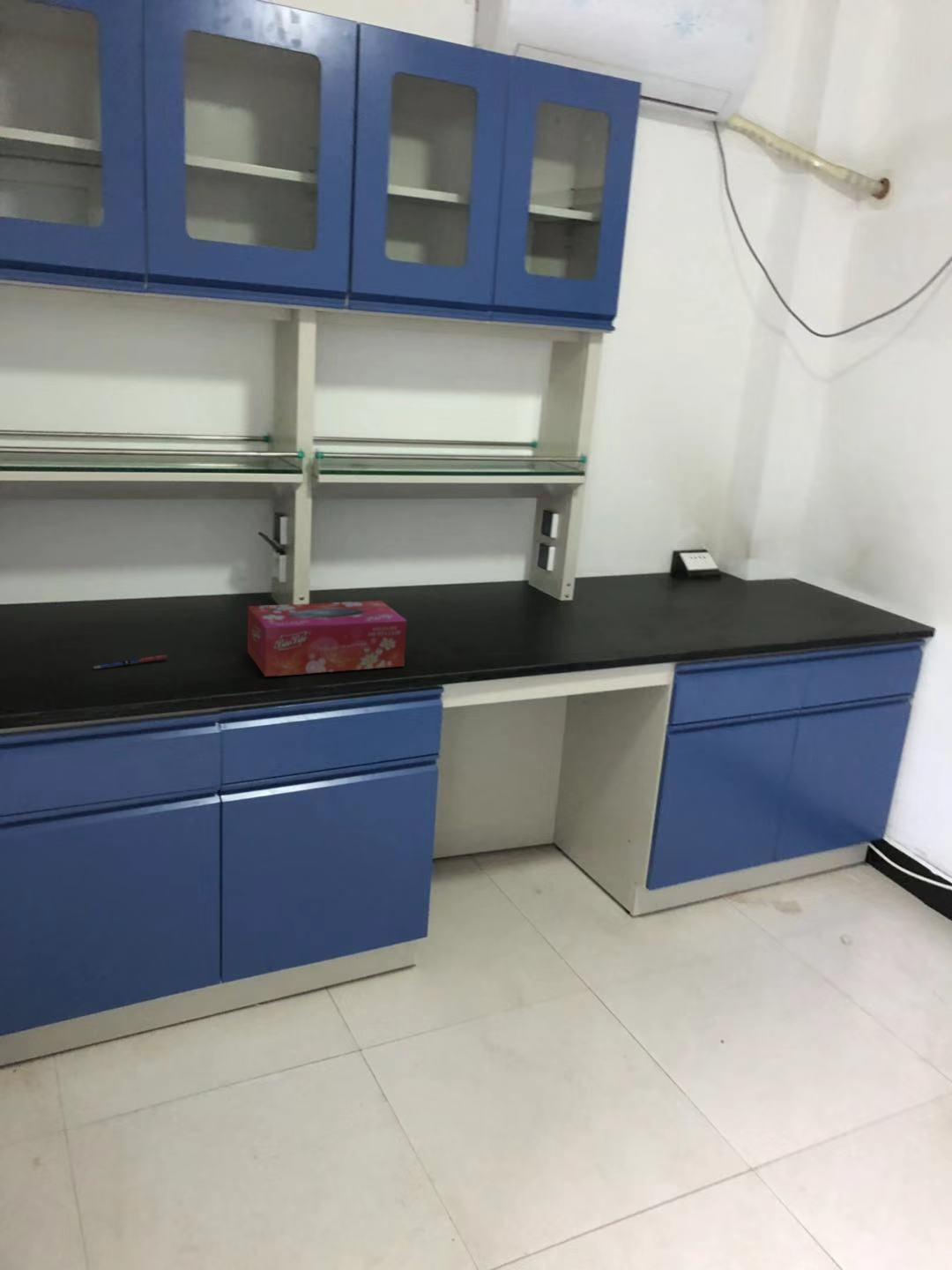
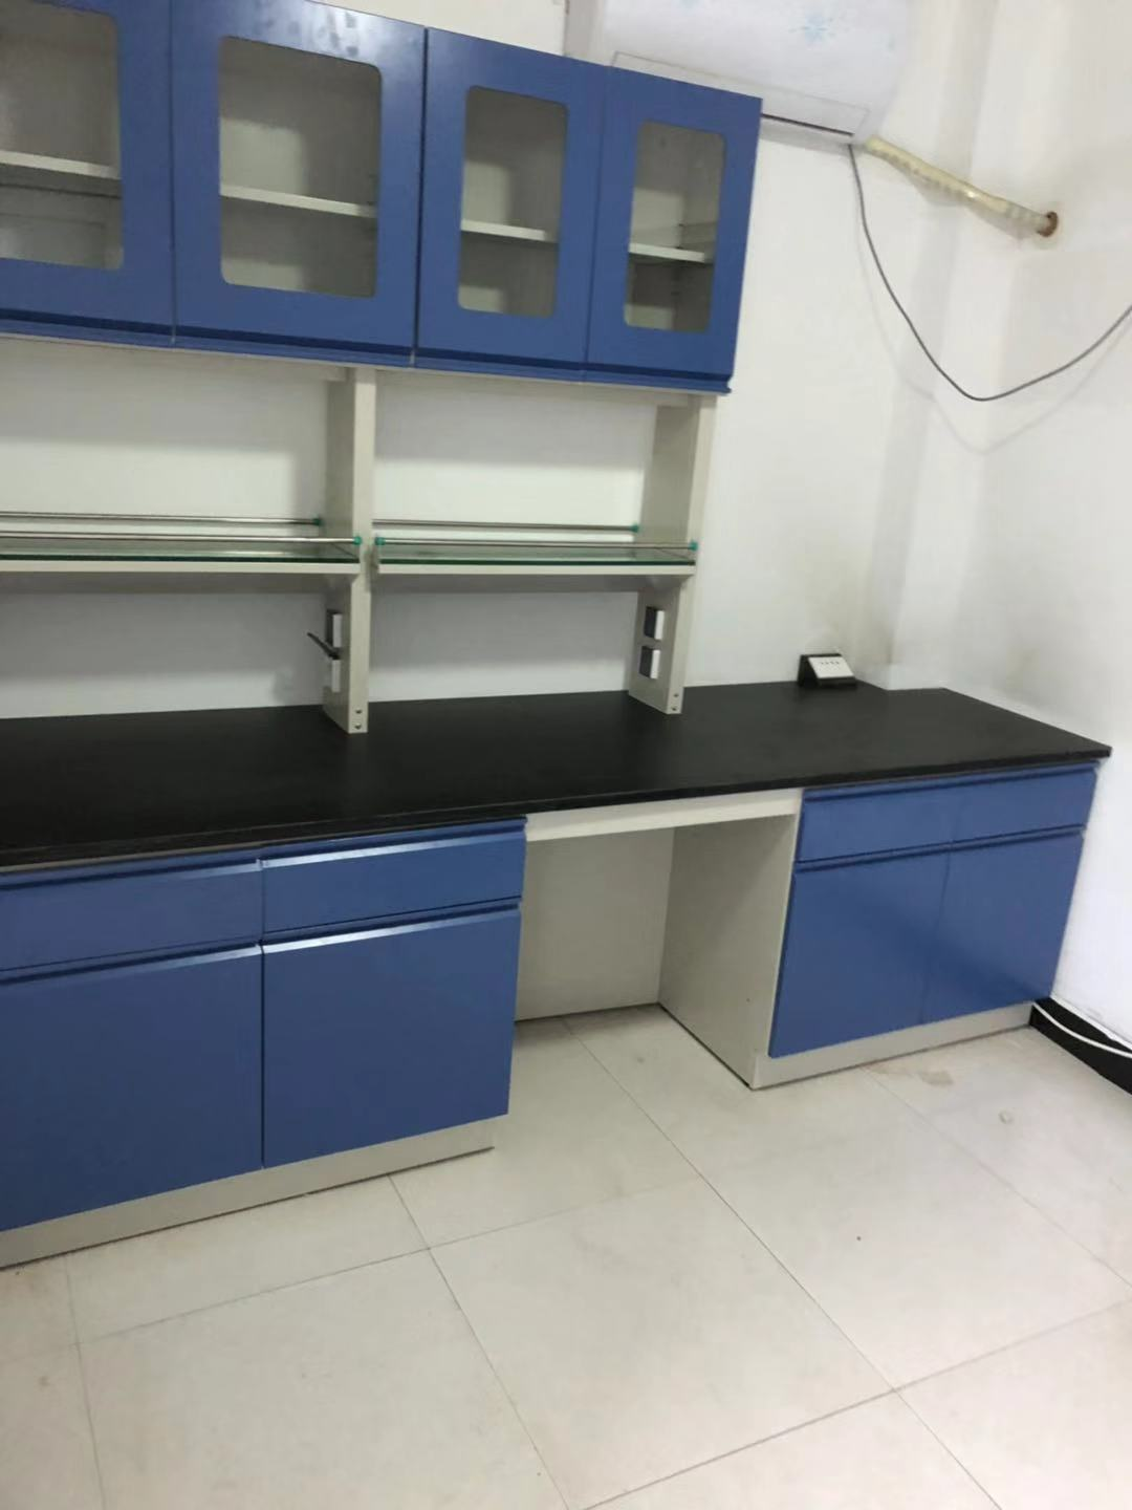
- tissue box [247,600,407,677]
- pen [92,654,168,670]
